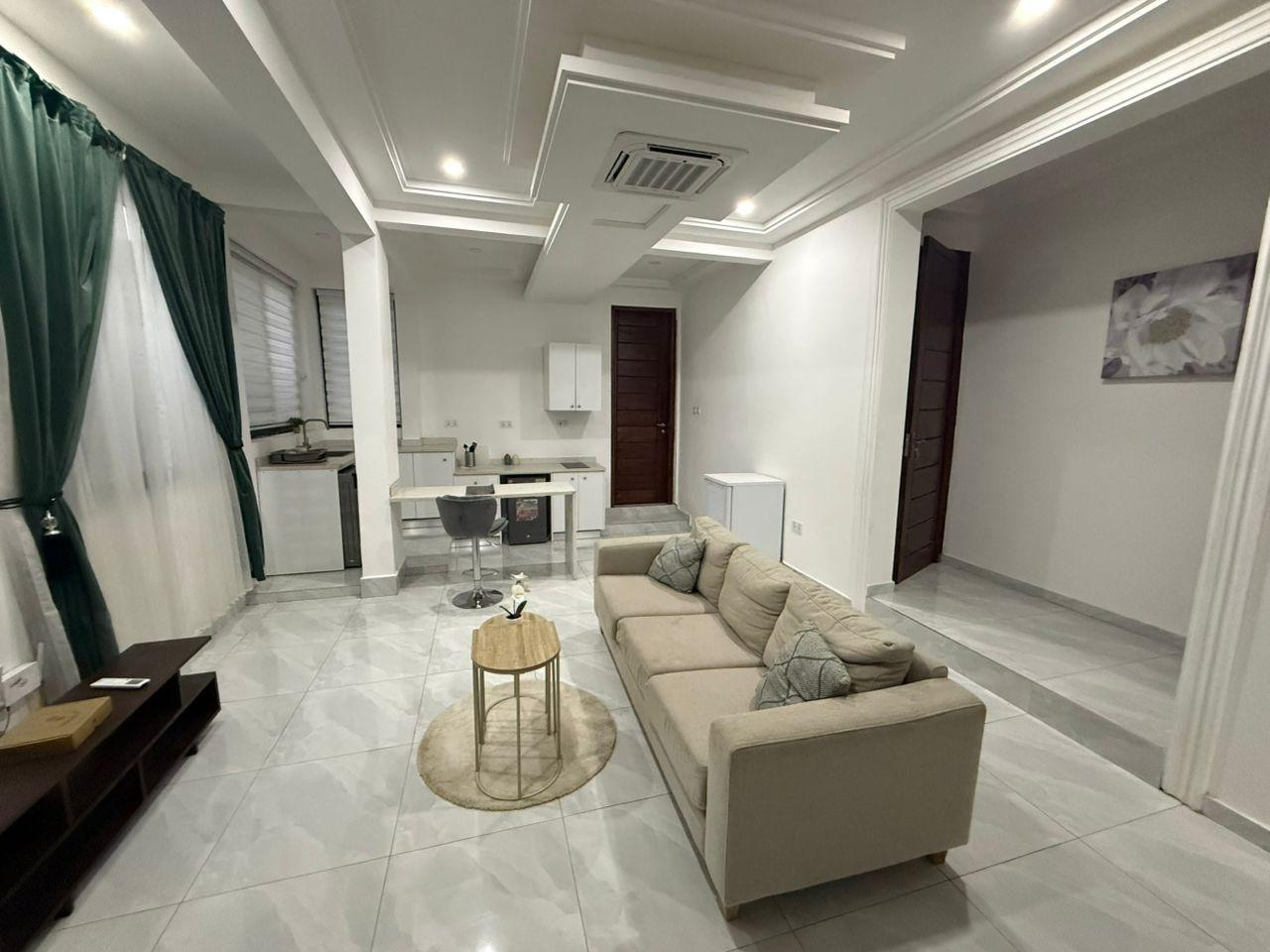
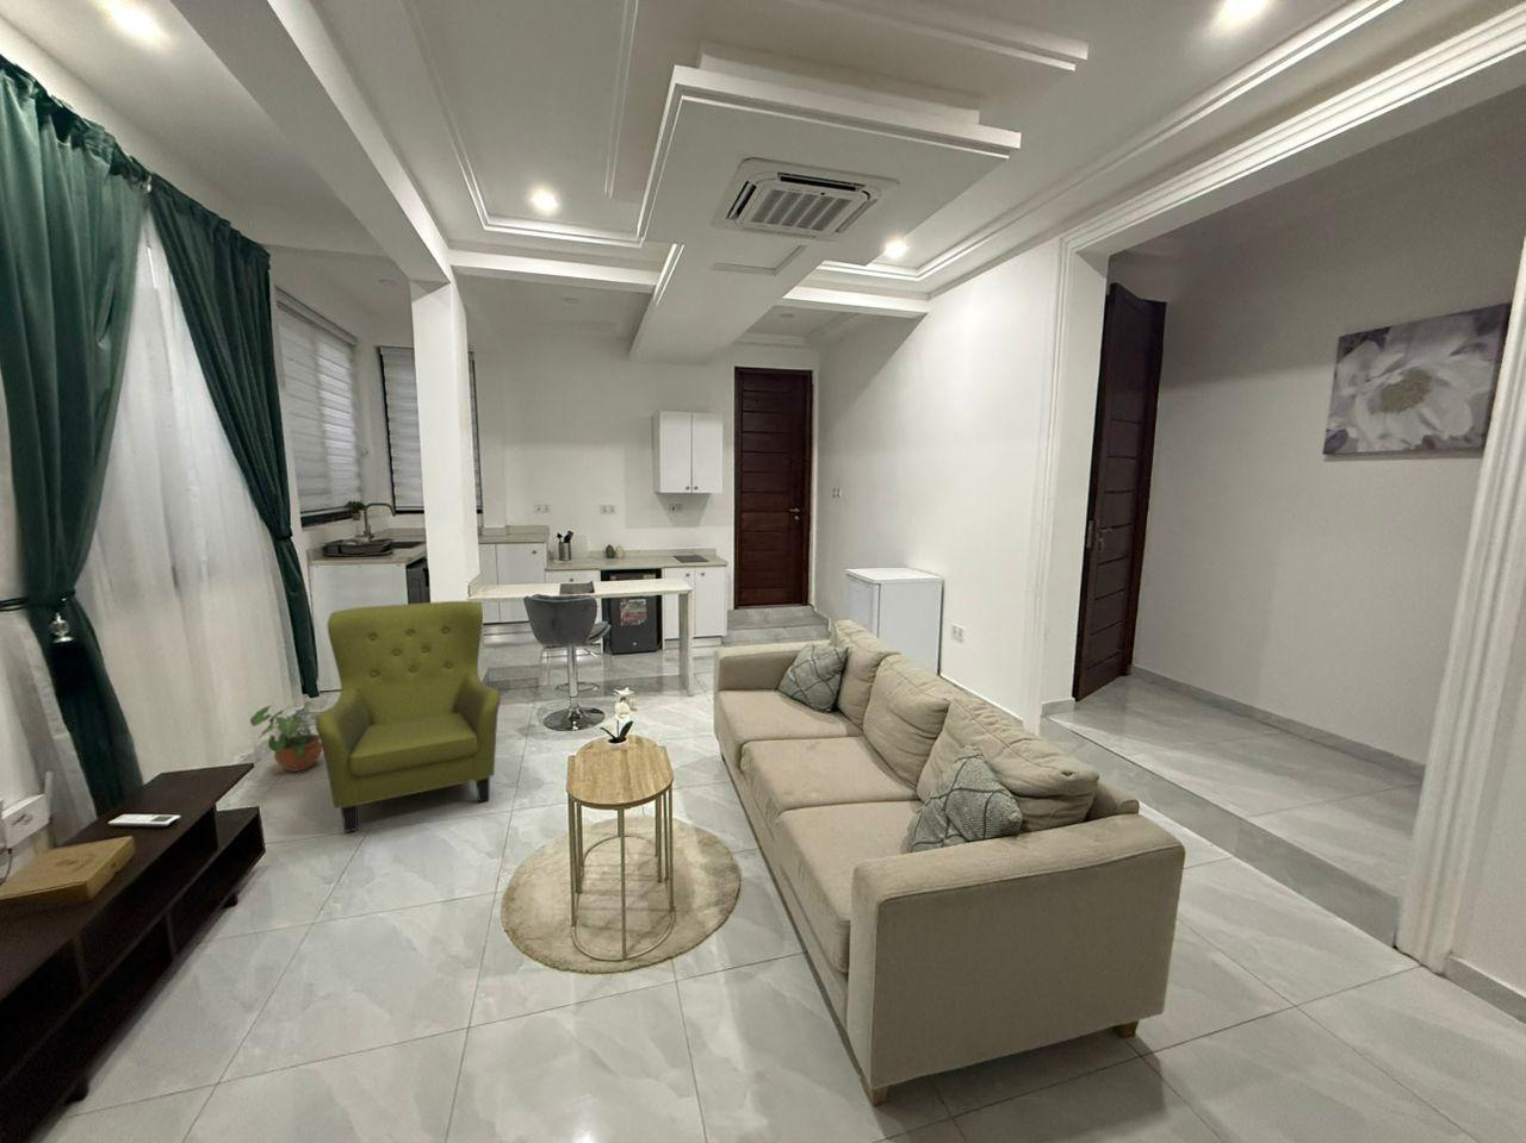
+ armchair [315,600,502,833]
+ potted plant [249,704,323,773]
